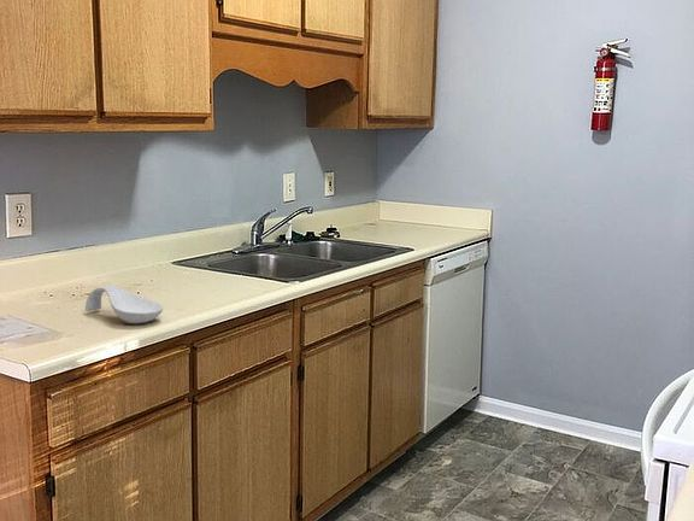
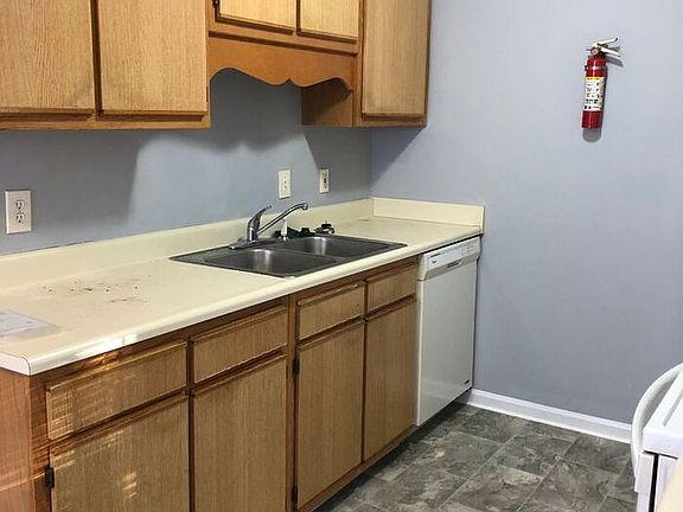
- spoon rest [84,285,164,324]
